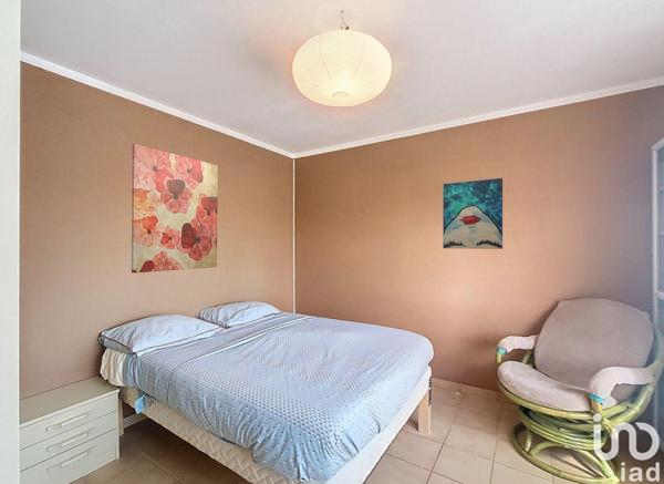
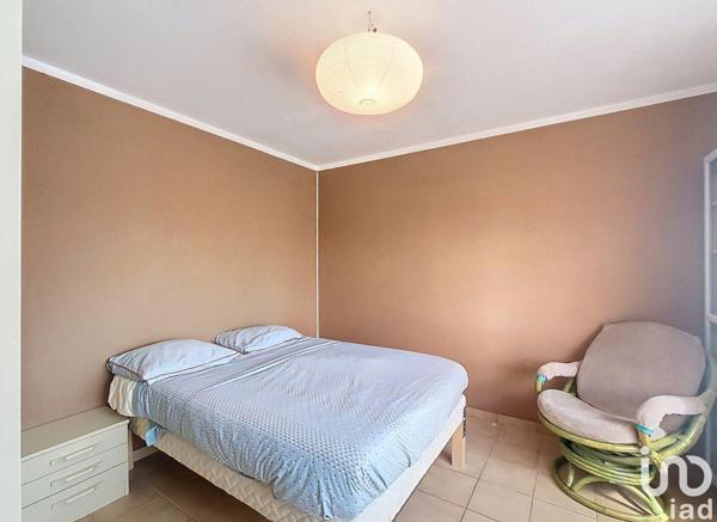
- wall art [442,177,504,250]
- wall art [131,143,219,275]
